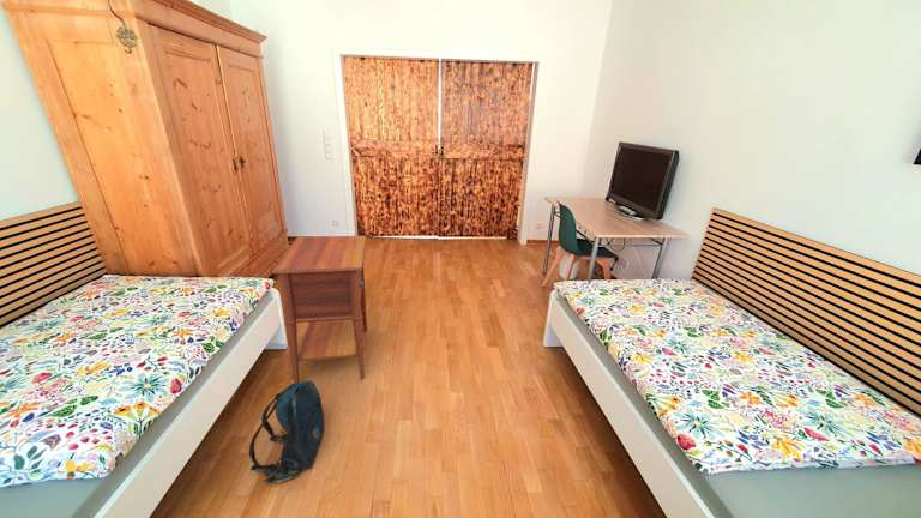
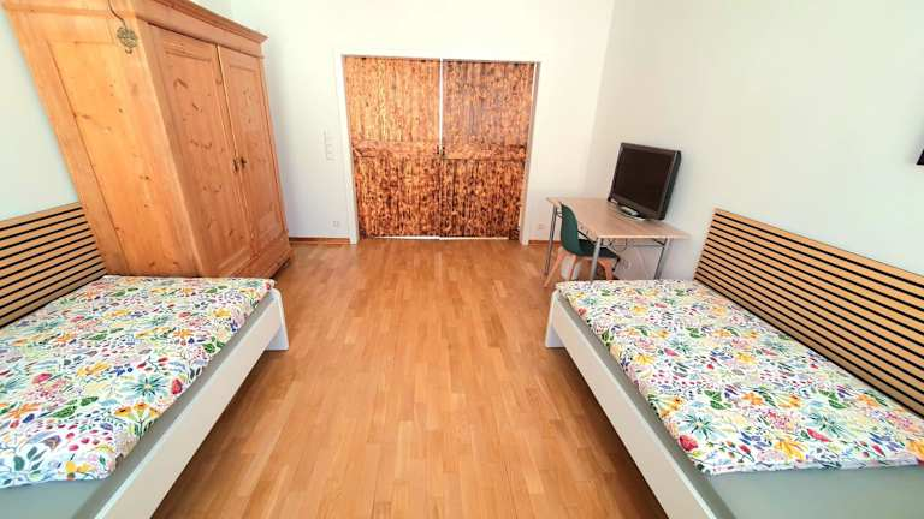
- nightstand [271,235,368,383]
- backpack [248,379,325,484]
